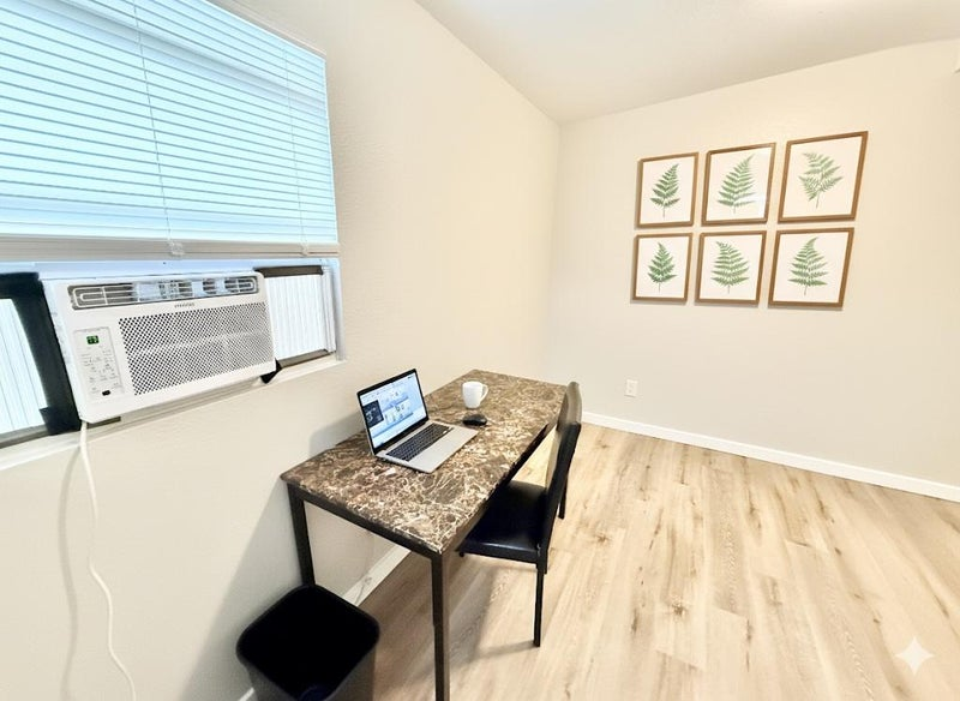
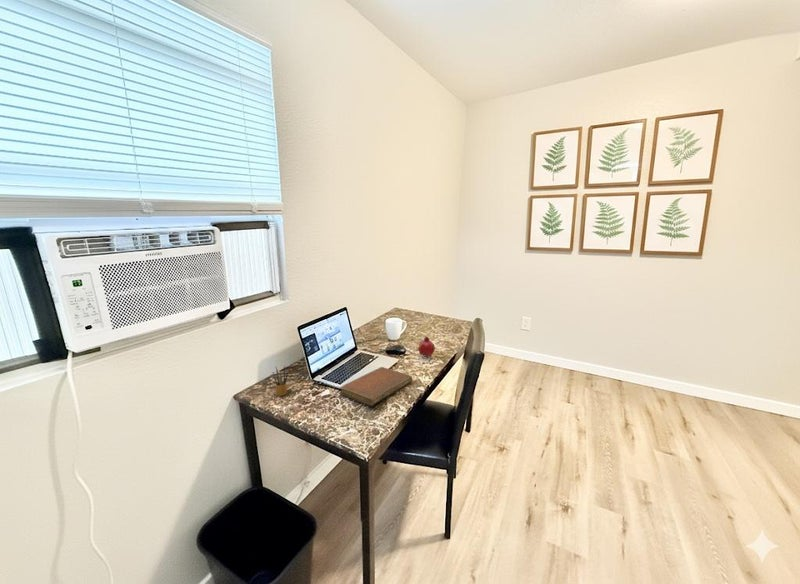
+ fruit [418,336,436,358]
+ notebook [339,366,413,407]
+ pencil box [271,365,290,397]
